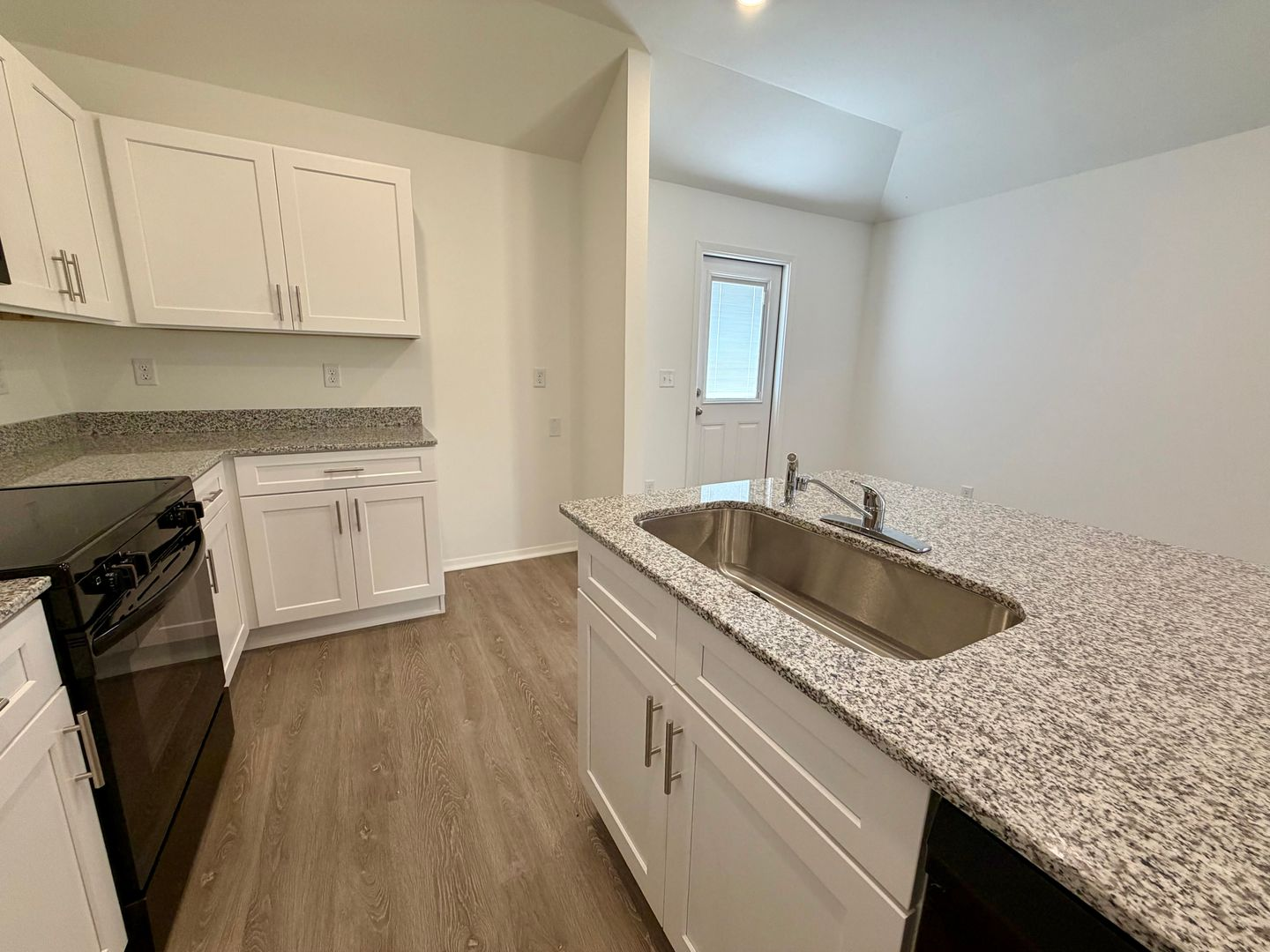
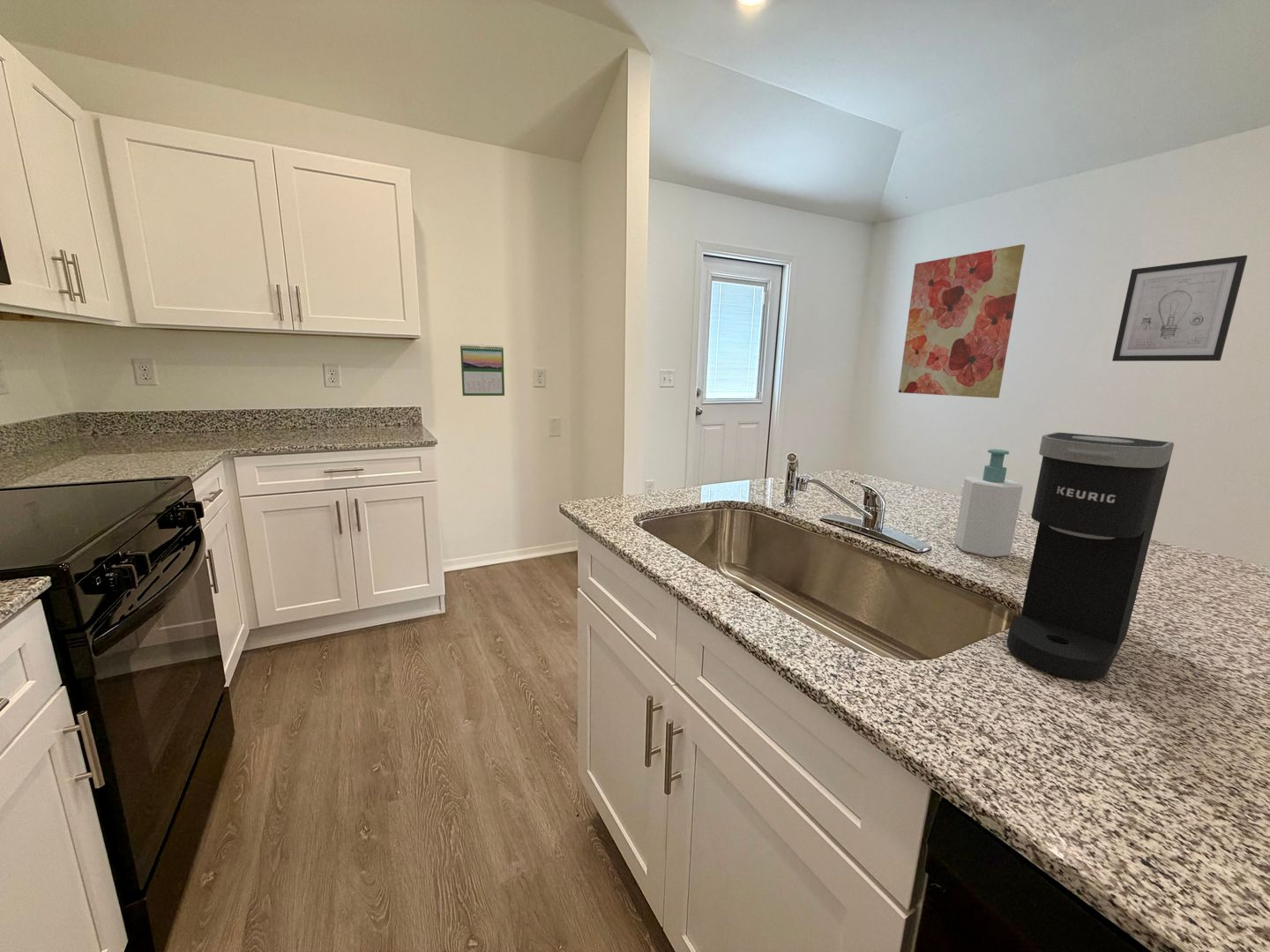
+ soap bottle [953,449,1024,558]
+ wall art [1111,255,1248,362]
+ coffee maker [1006,431,1175,681]
+ wall art [898,243,1026,399]
+ calendar [459,344,505,397]
